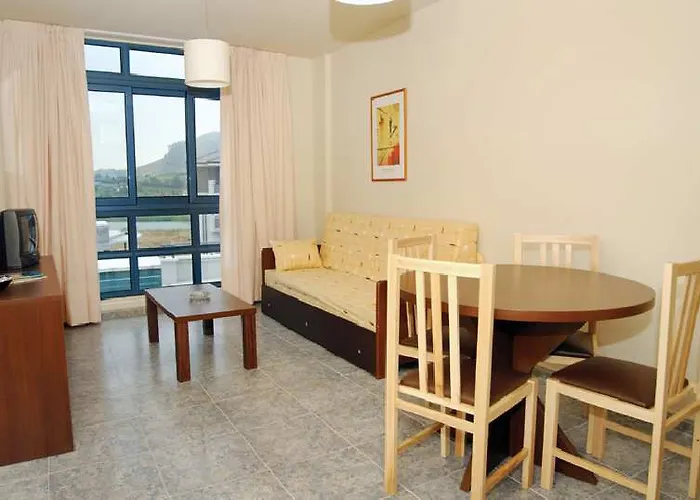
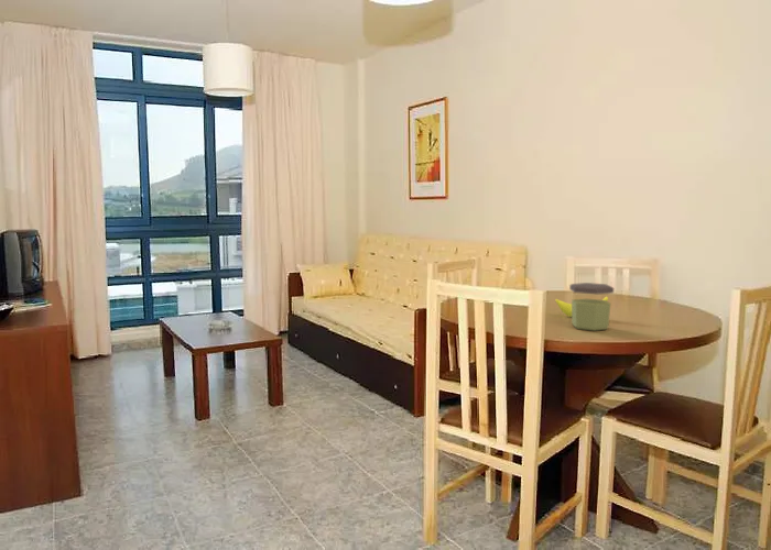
+ banana [554,296,609,318]
+ jar [568,282,615,332]
